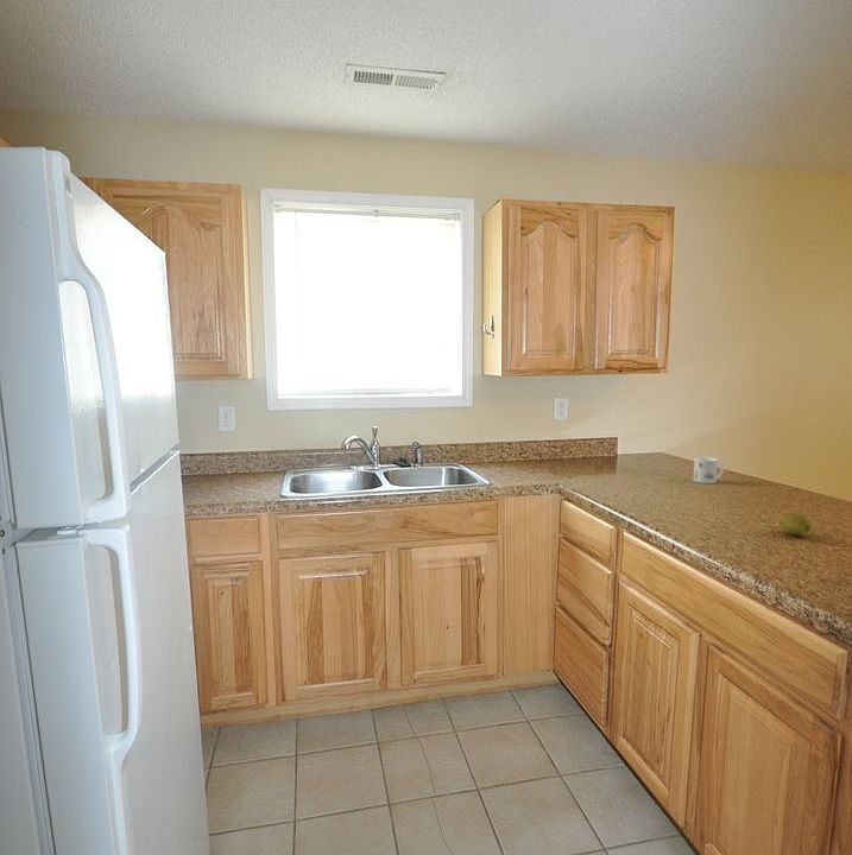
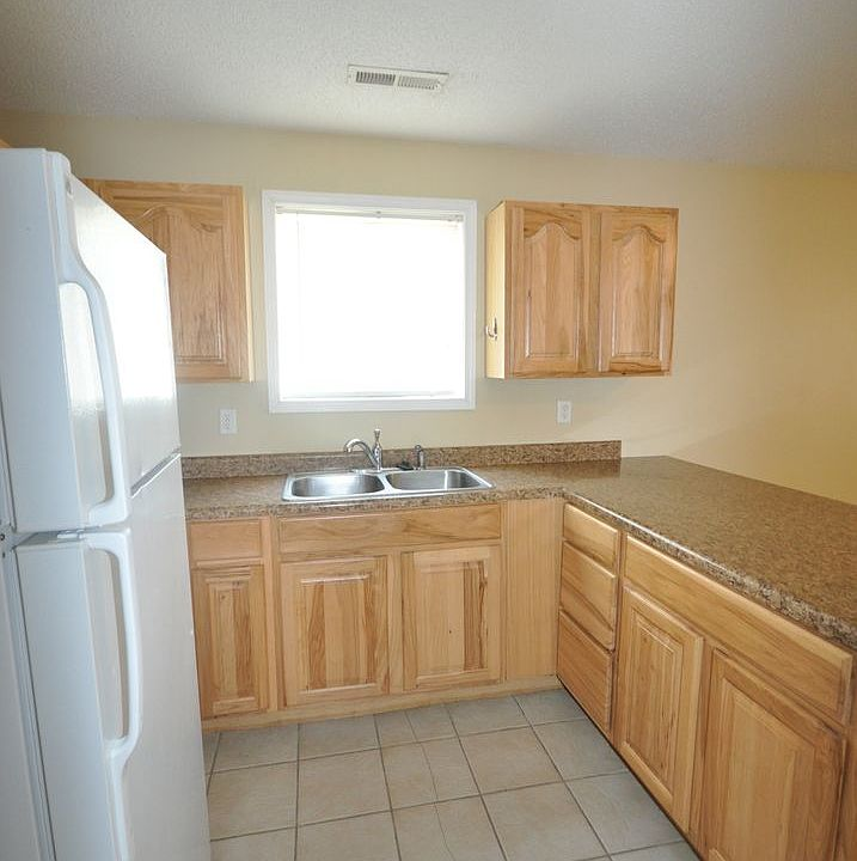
- fruit [778,511,813,537]
- mug [693,456,725,484]
